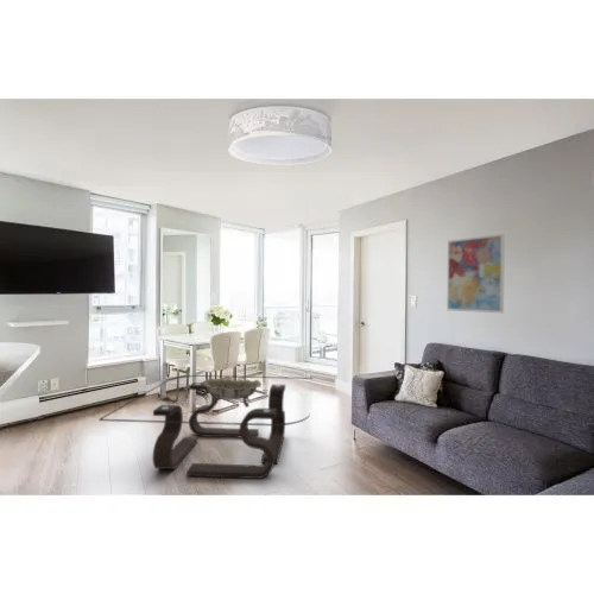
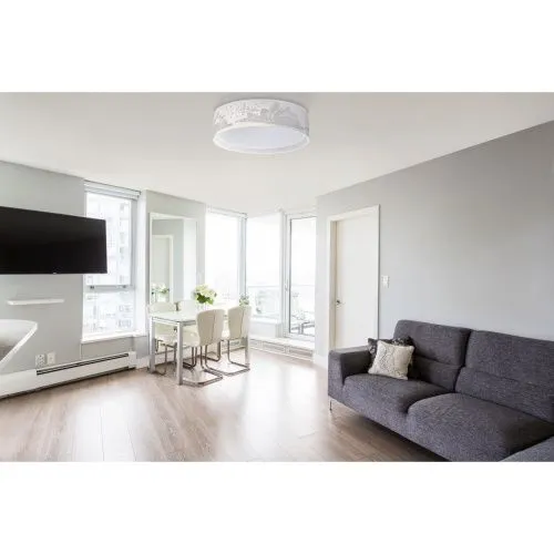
- decorative bowl [201,377,263,409]
- wall art [446,233,506,314]
- coffee table [99,374,314,480]
